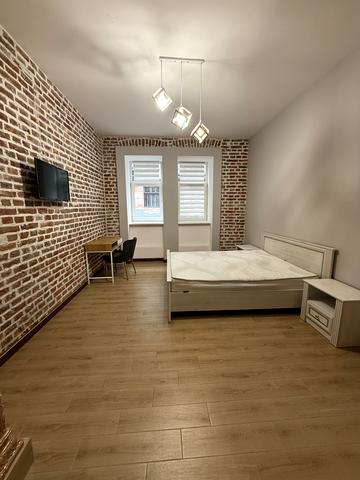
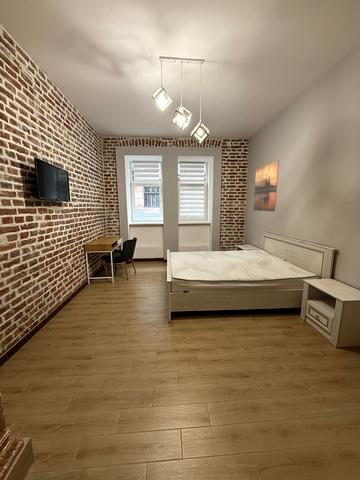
+ wall art [253,159,280,212]
